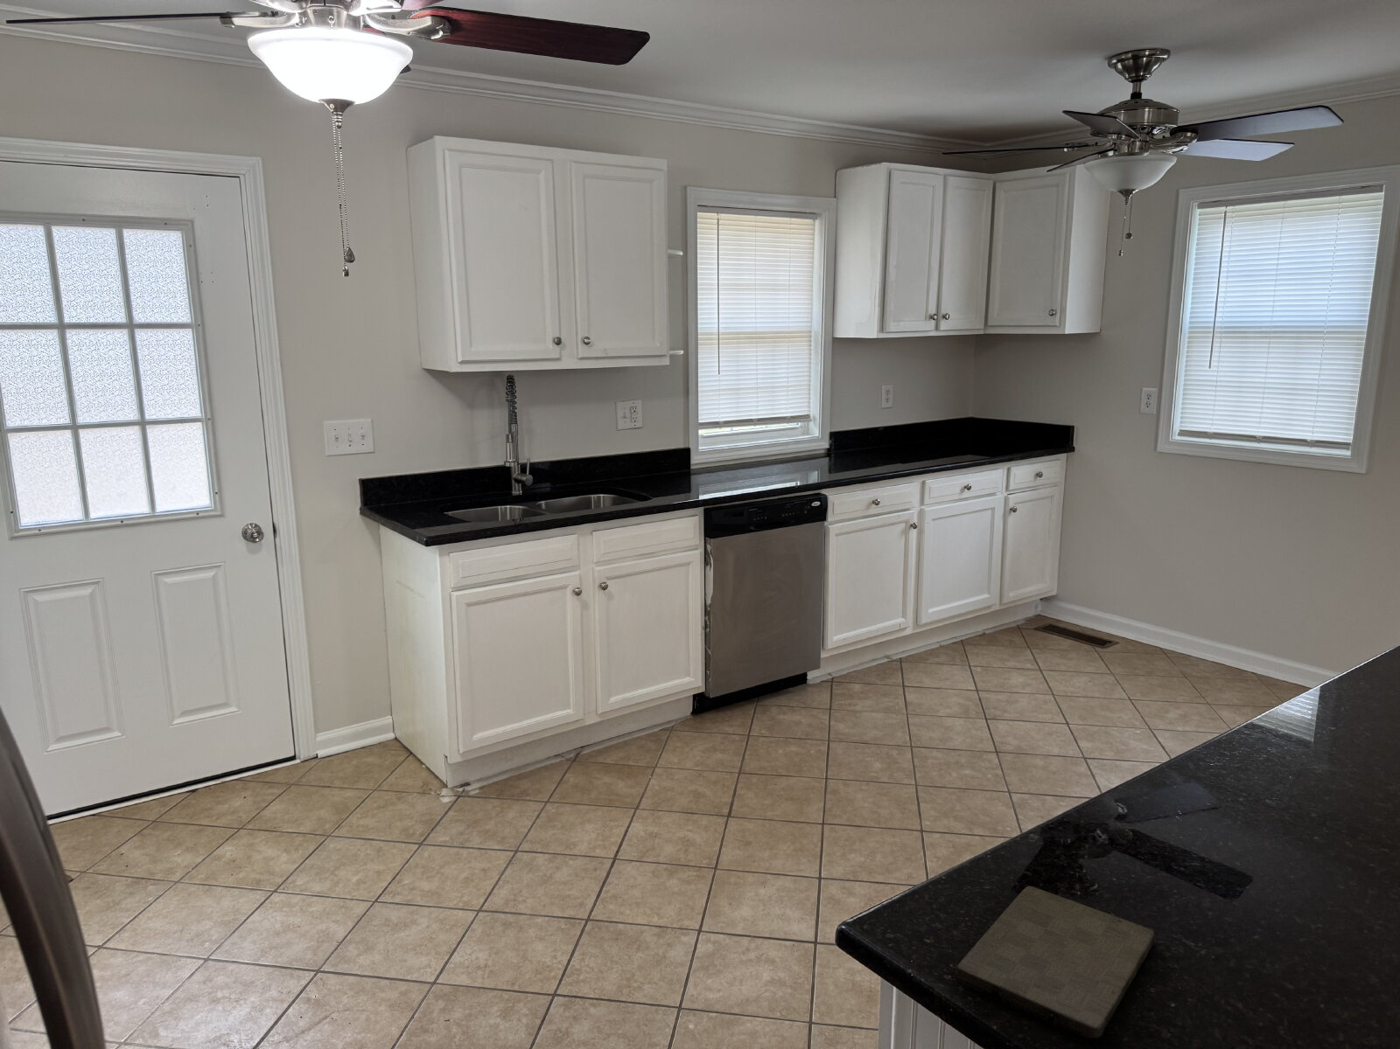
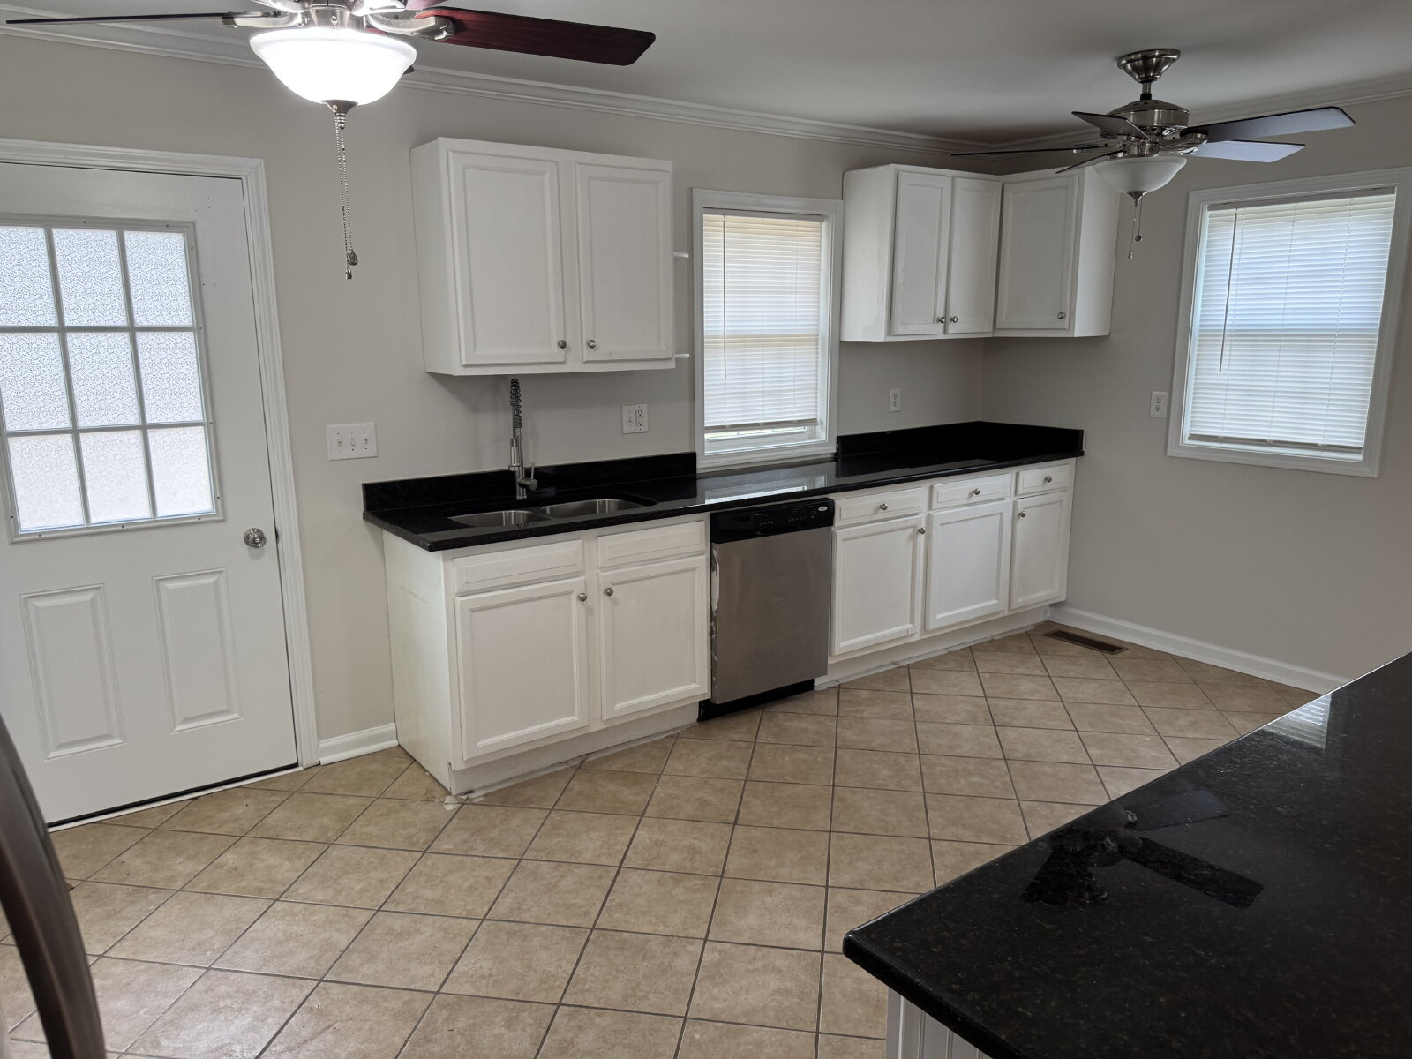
- cutting board [954,886,1156,1040]
